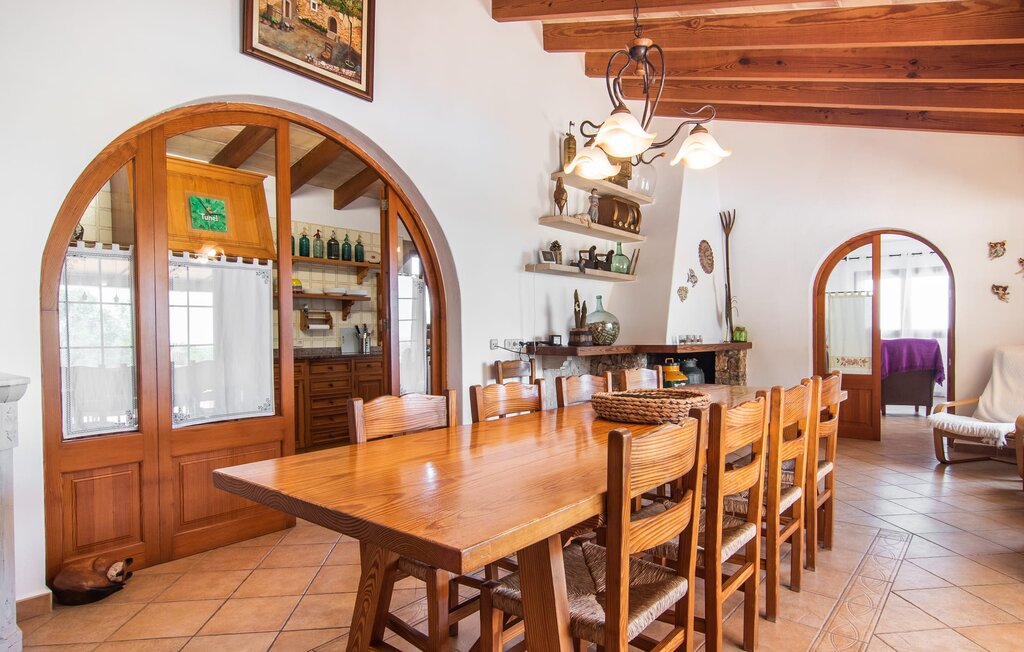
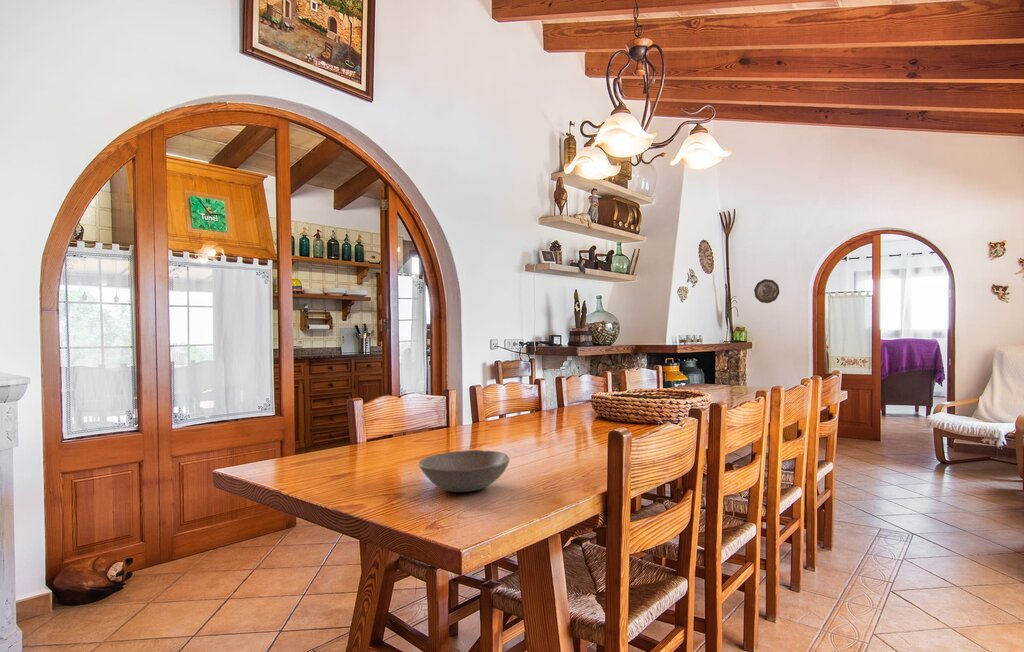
+ soup bowl [418,449,510,493]
+ decorative plate [753,278,780,304]
